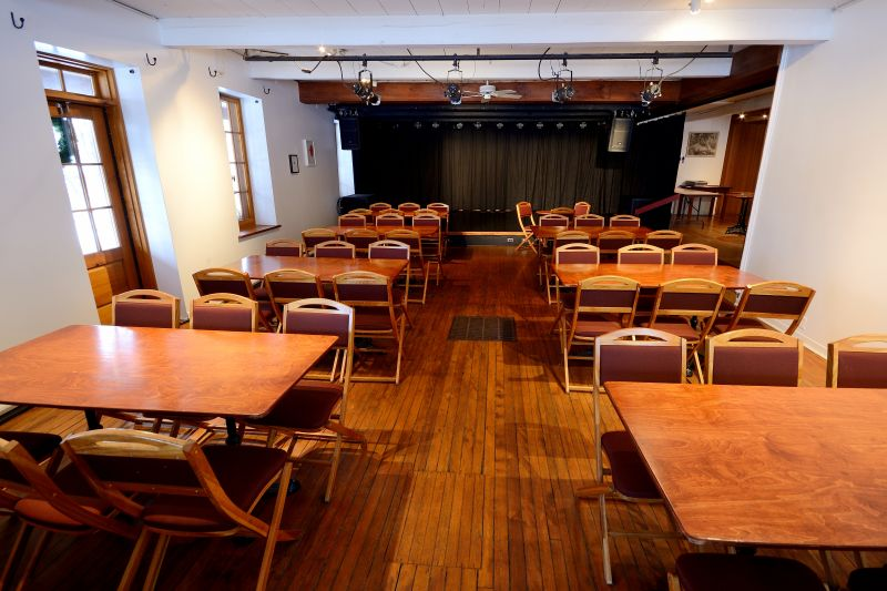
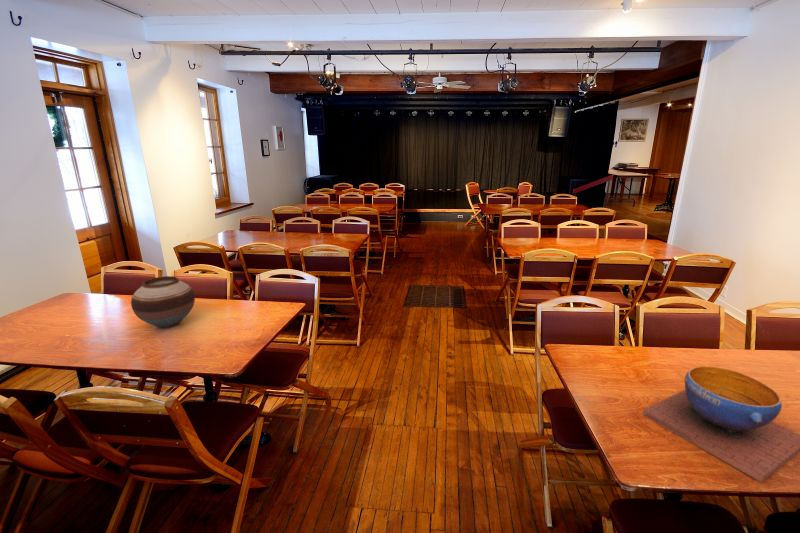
+ decorative bowl [641,365,800,483]
+ vase [130,275,196,329]
